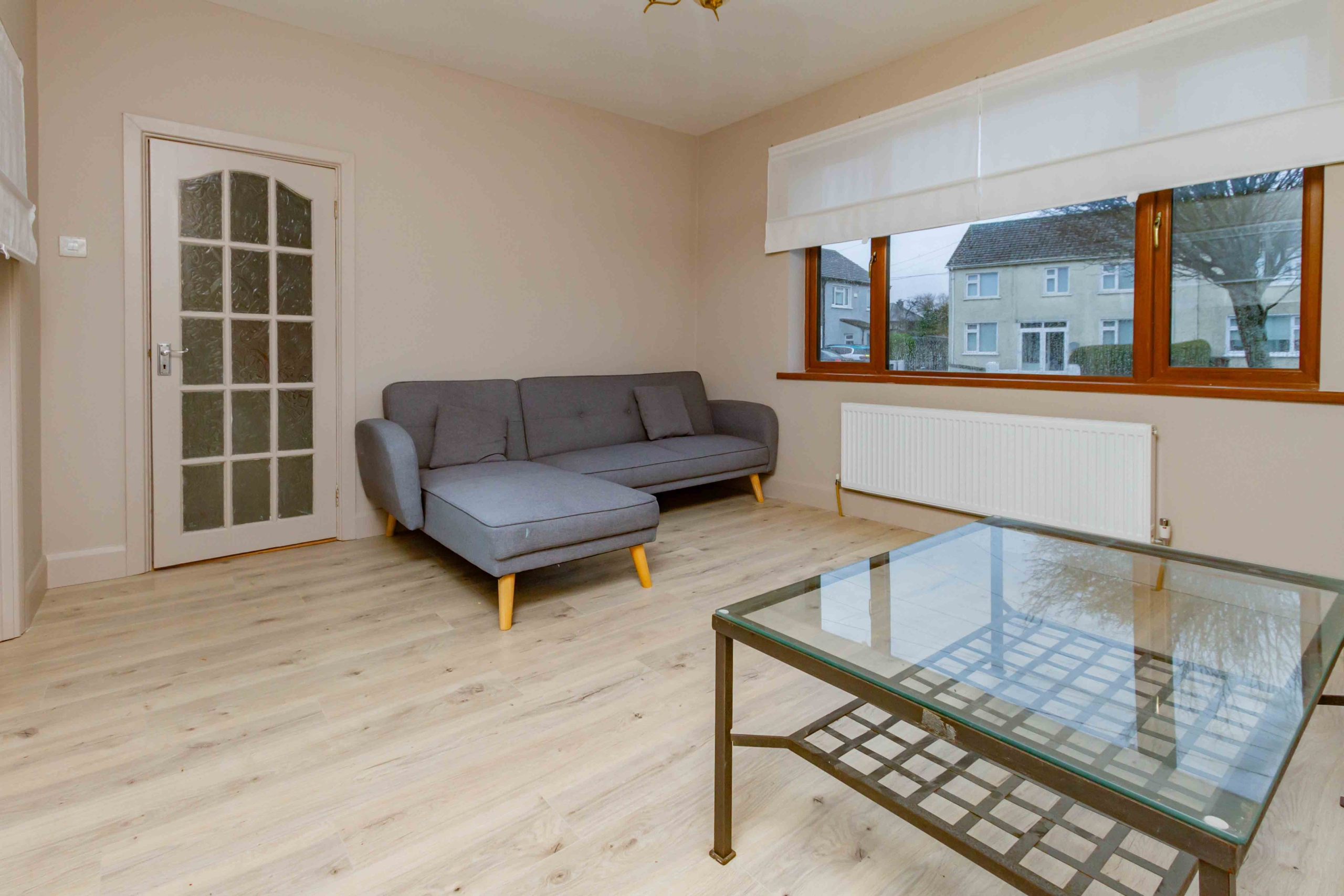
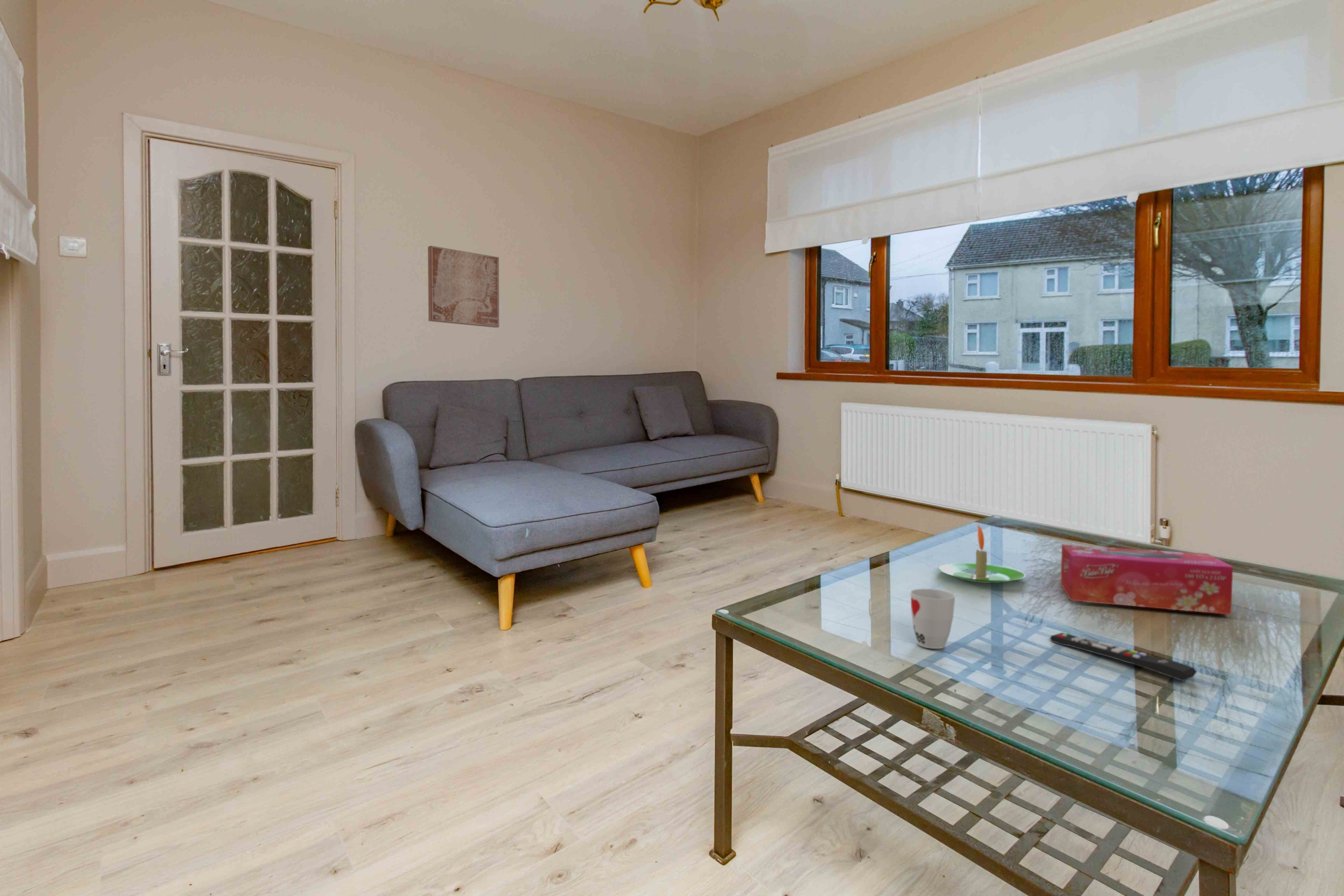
+ wall art [427,245,500,328]
+ tissue box [1060,544,1234,615]
+ remote control [1049,632,1198,682]
+ candle [938,524,1026,584]
+ cup [910,588,955,649]
